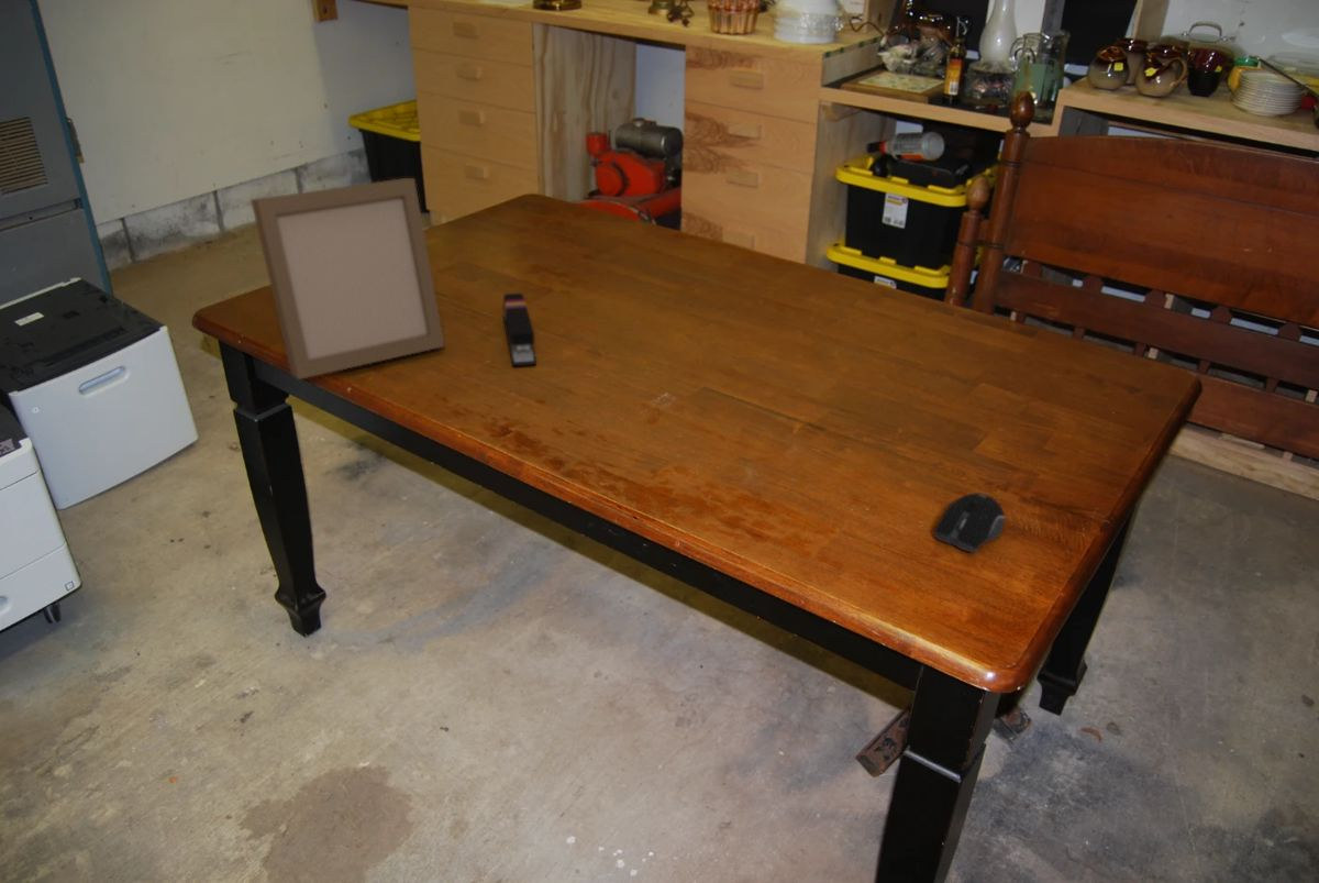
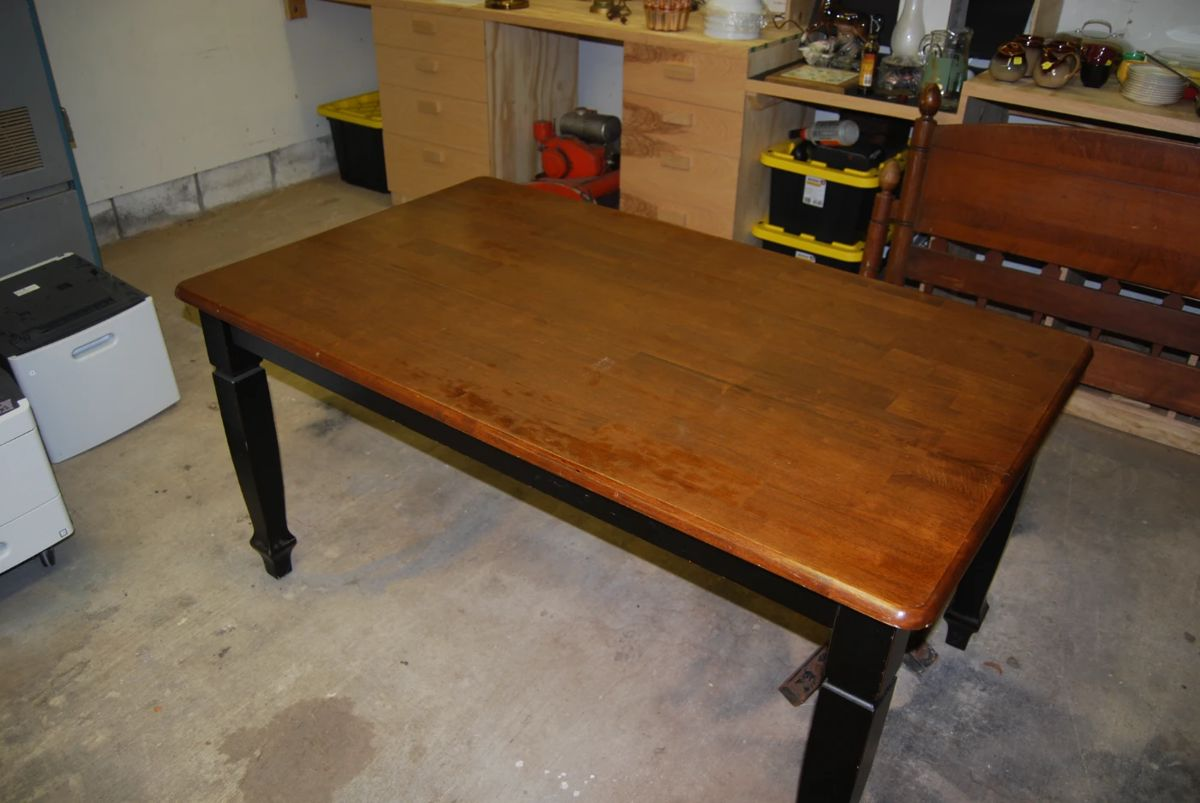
- stapler [502,293,537,367]
- photo frame [250,177,446,380]
- computer mouse [933,492,1006,554]
